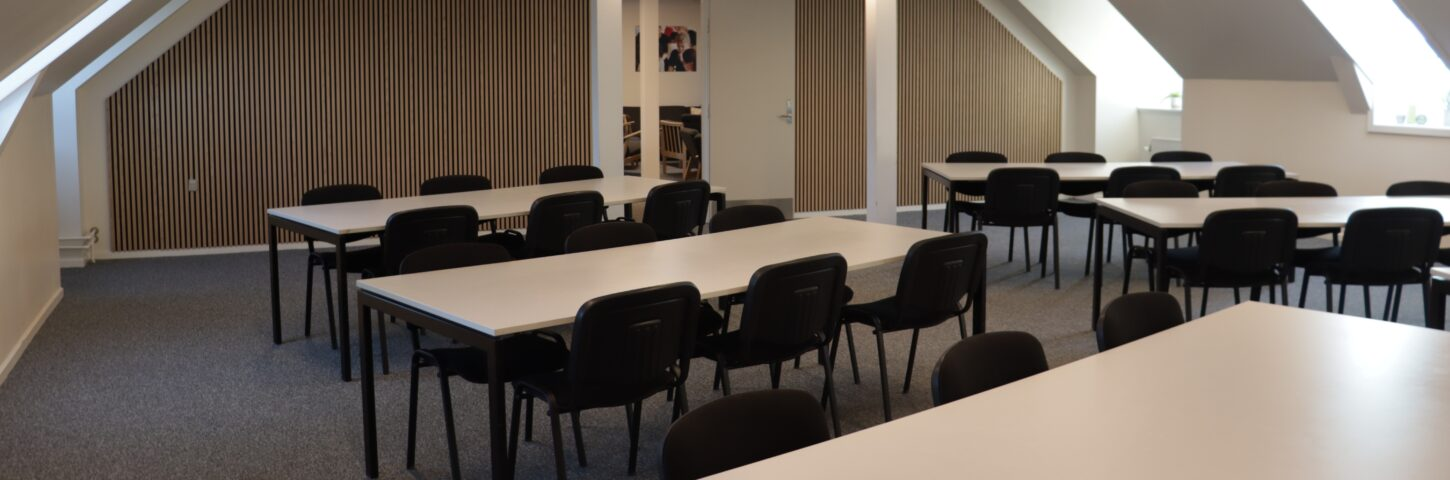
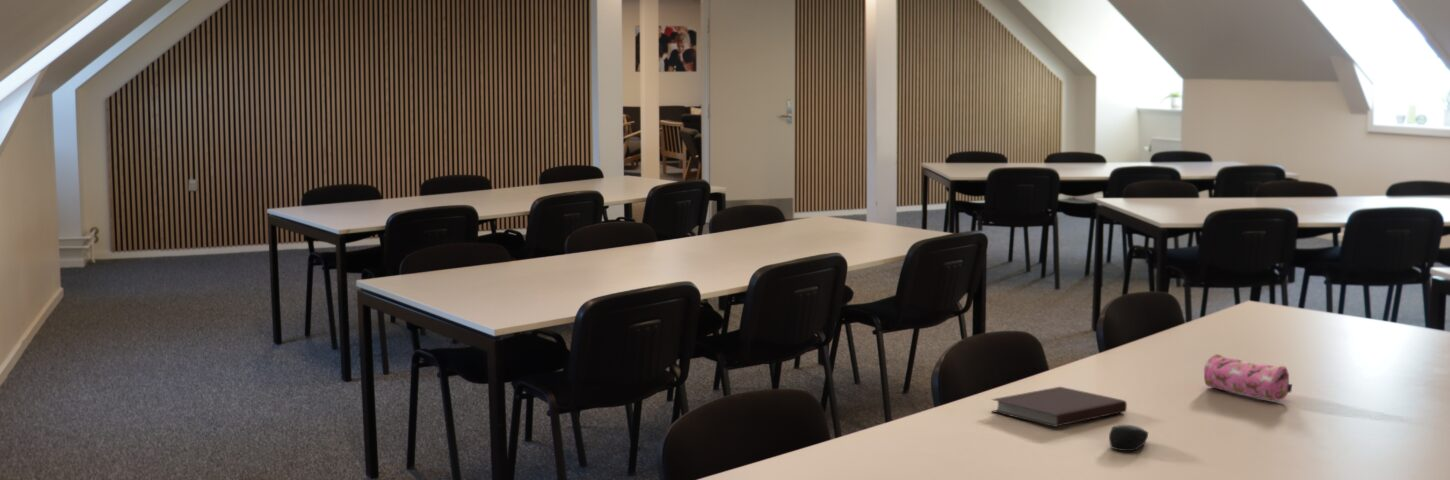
+ pencil case [1203,353,1293,402]
+ notebook [990,386,1128,428]
+ computer mouse [1108,424,1149,452]
